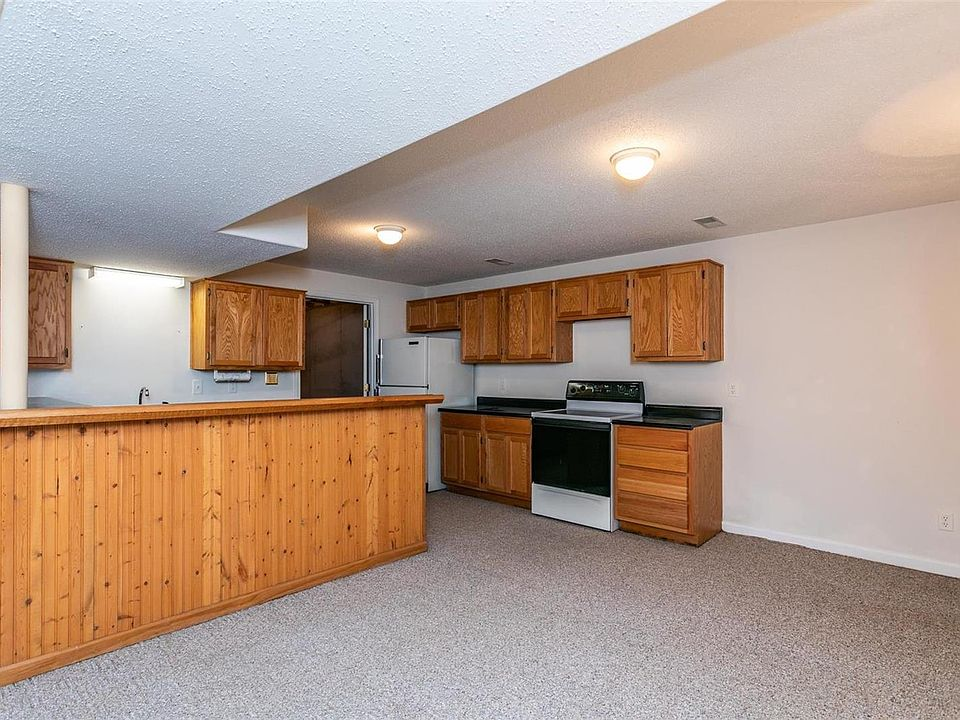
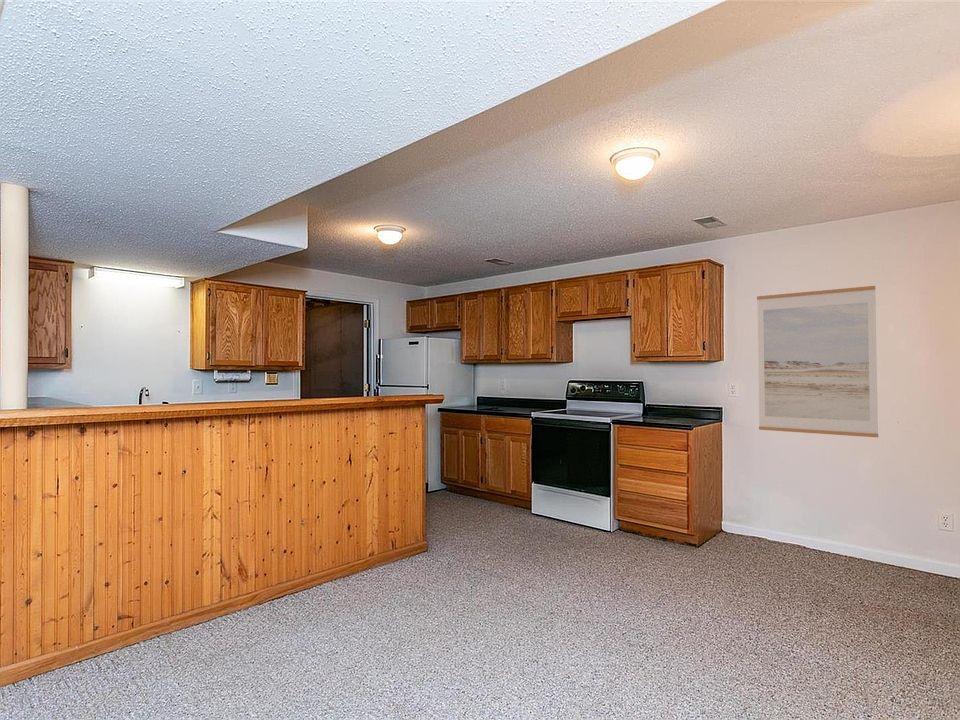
+ wall art [756,285,879,438]
